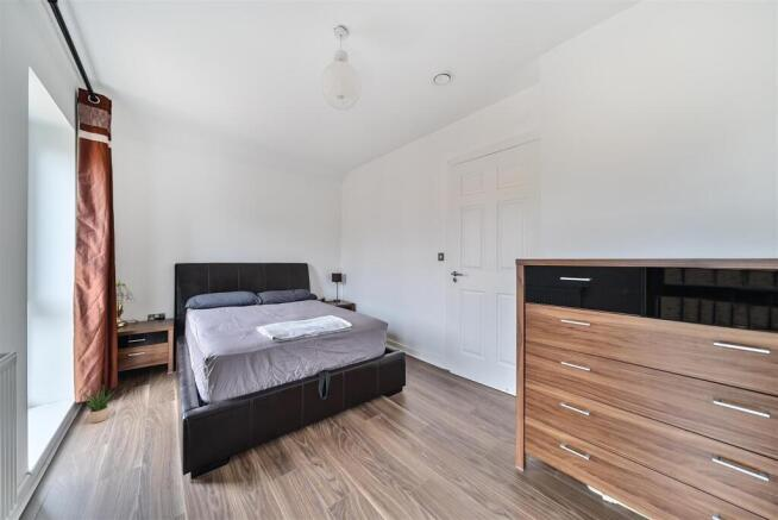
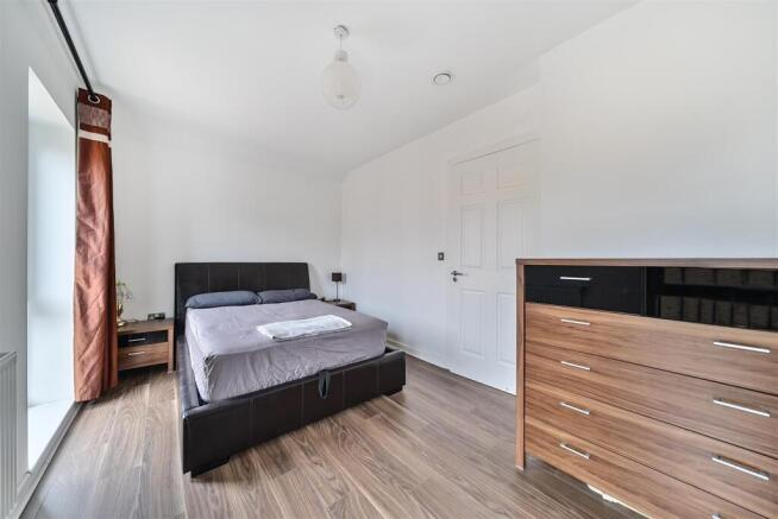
- potted plant [81,386,114,424]
